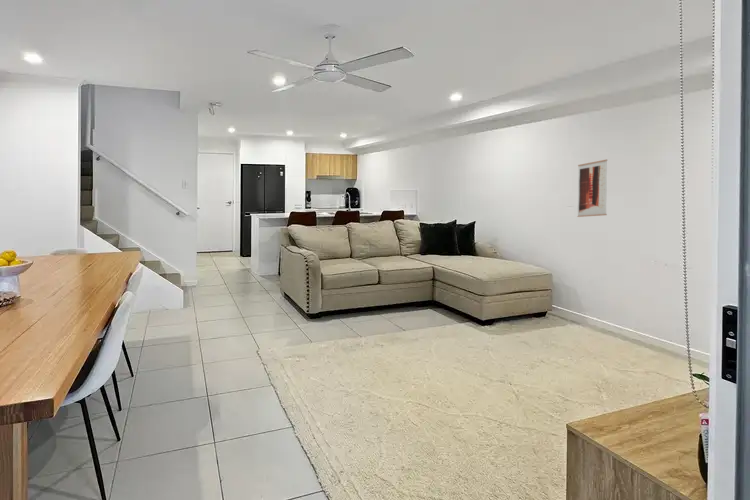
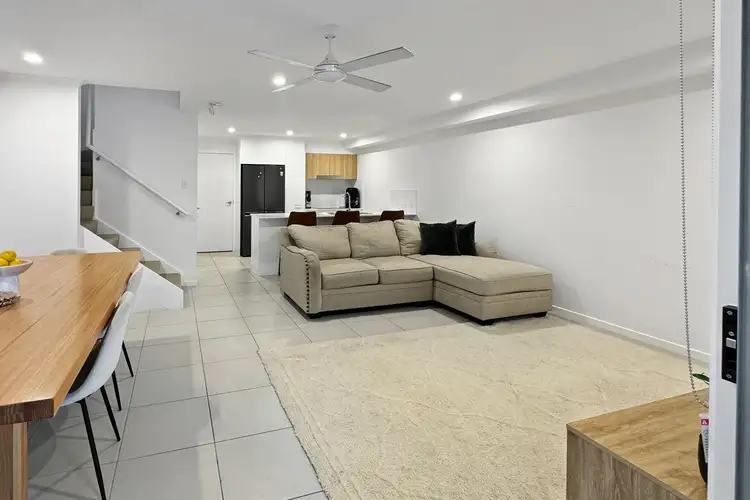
- wall art [577,159,608,218]
